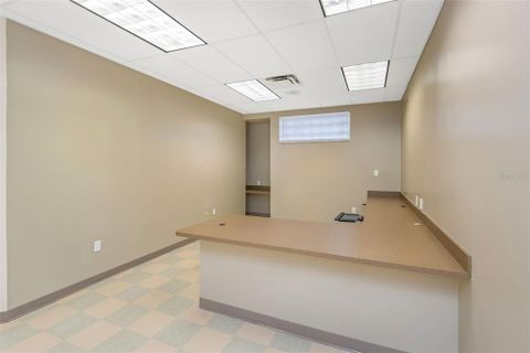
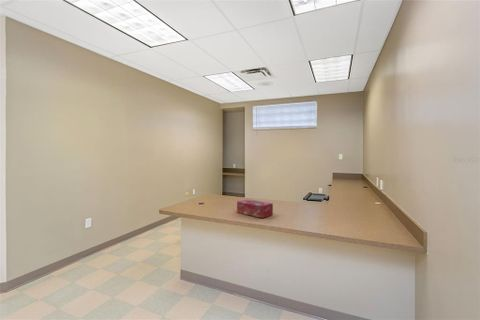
+ tissue box [236,198,274,219]
